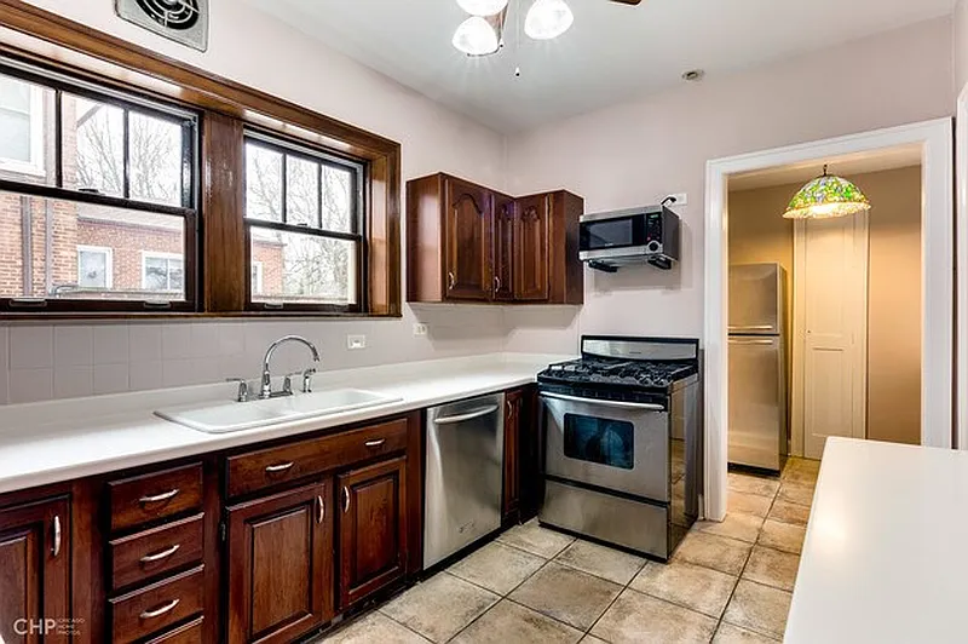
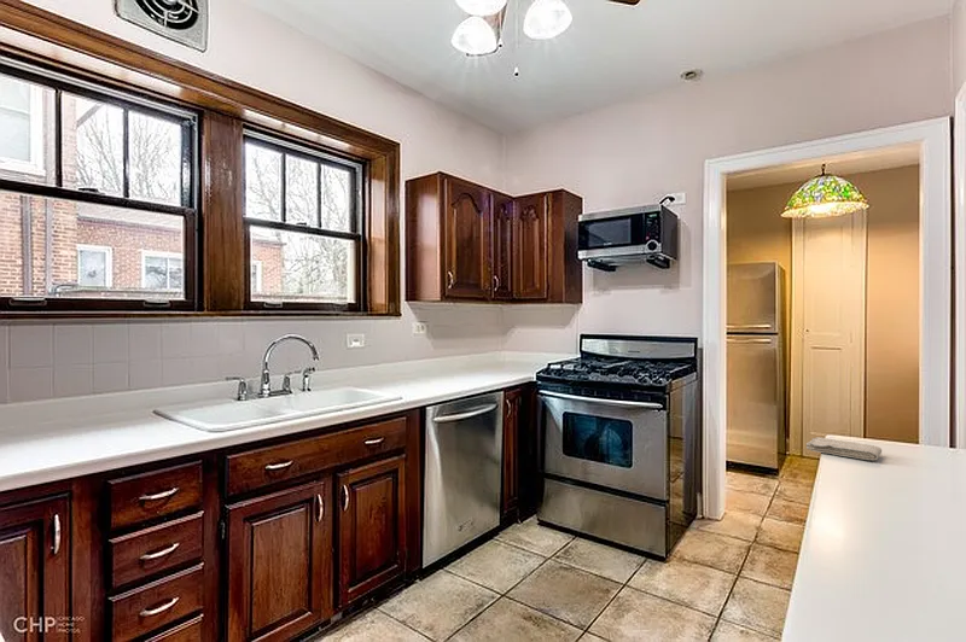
+ washcloth [805,436,883,461]
